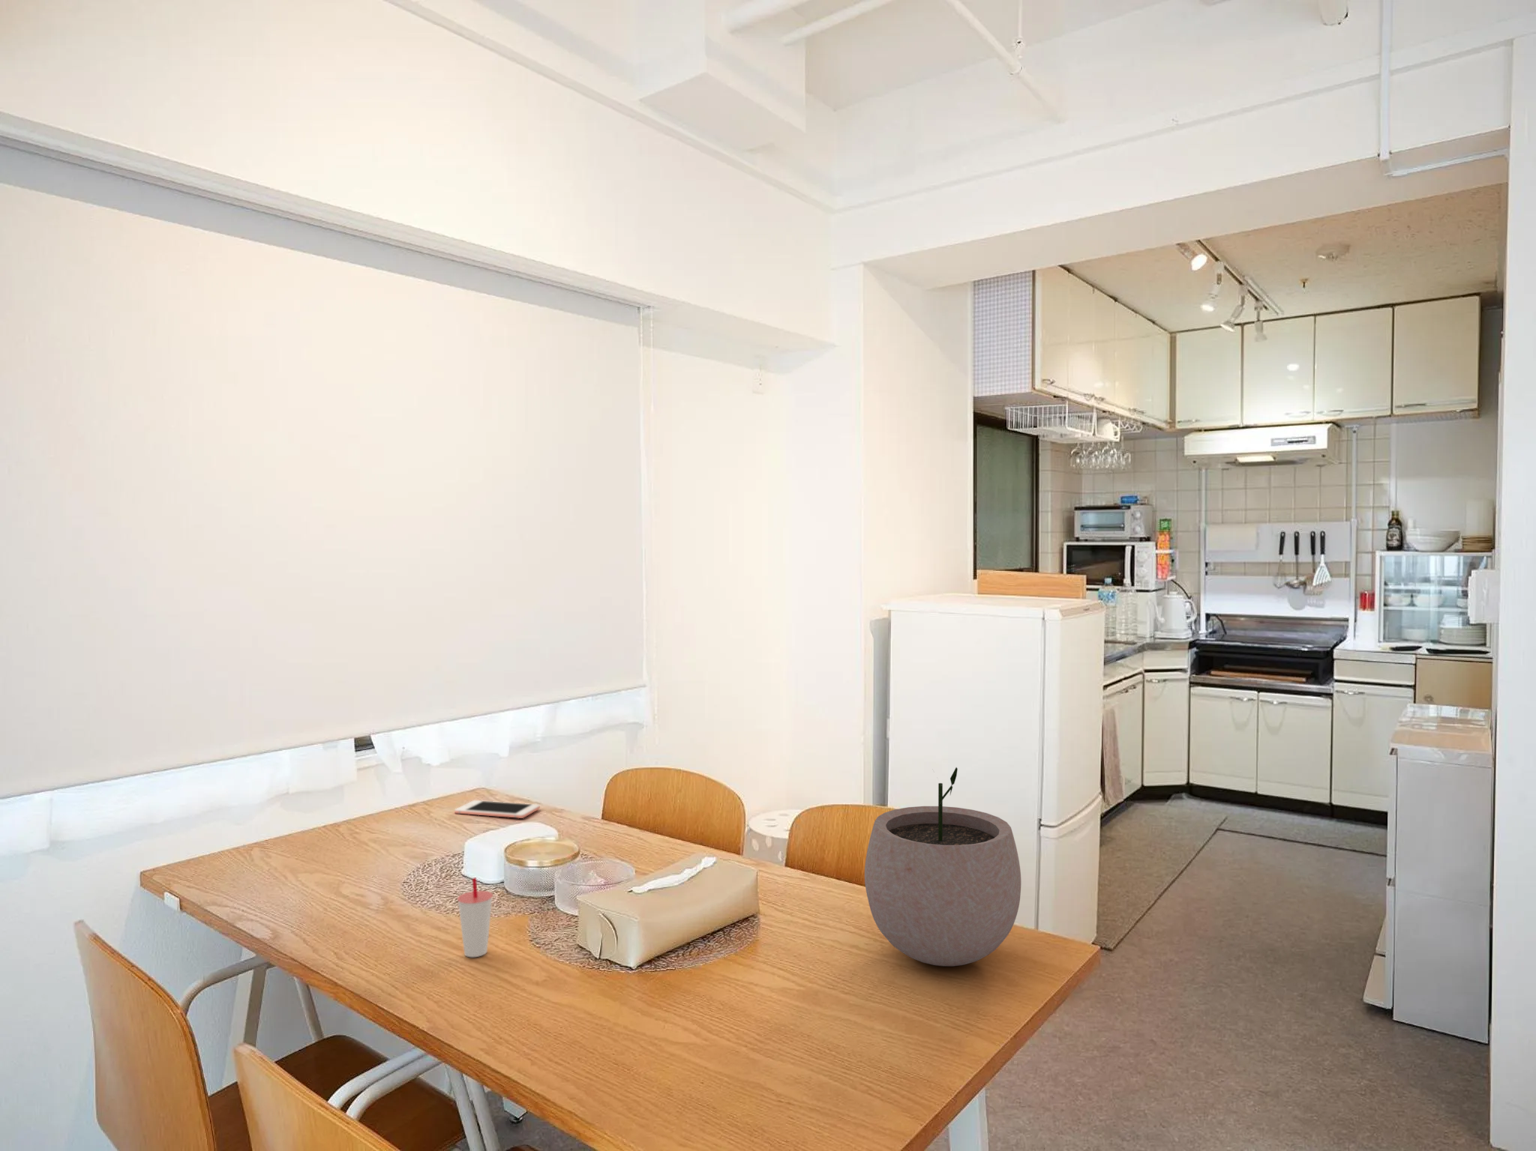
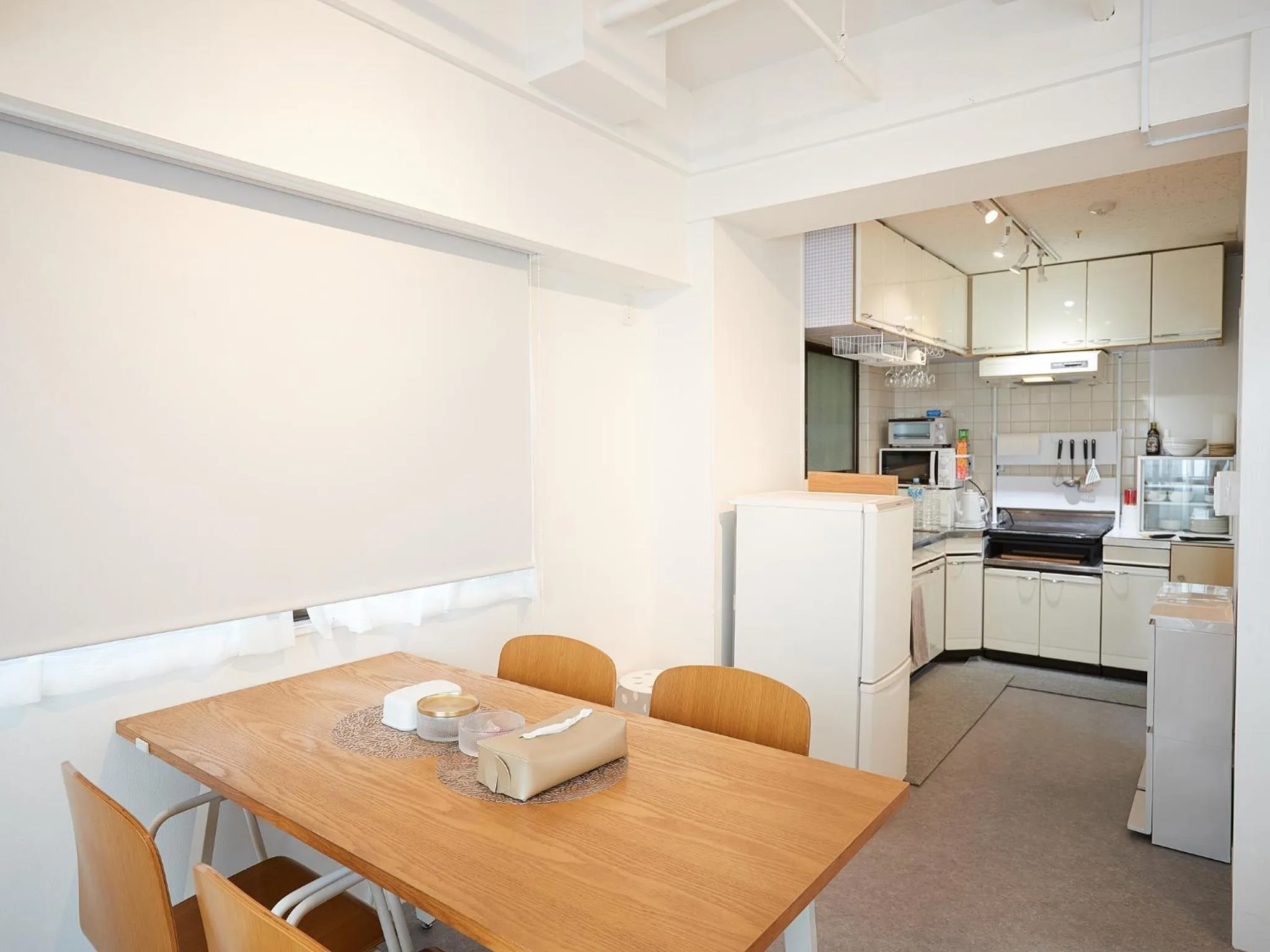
- cup [457,877,493,958]
- cell phone [454,799,541,819]
- plant pot [864,767,1022,967]
